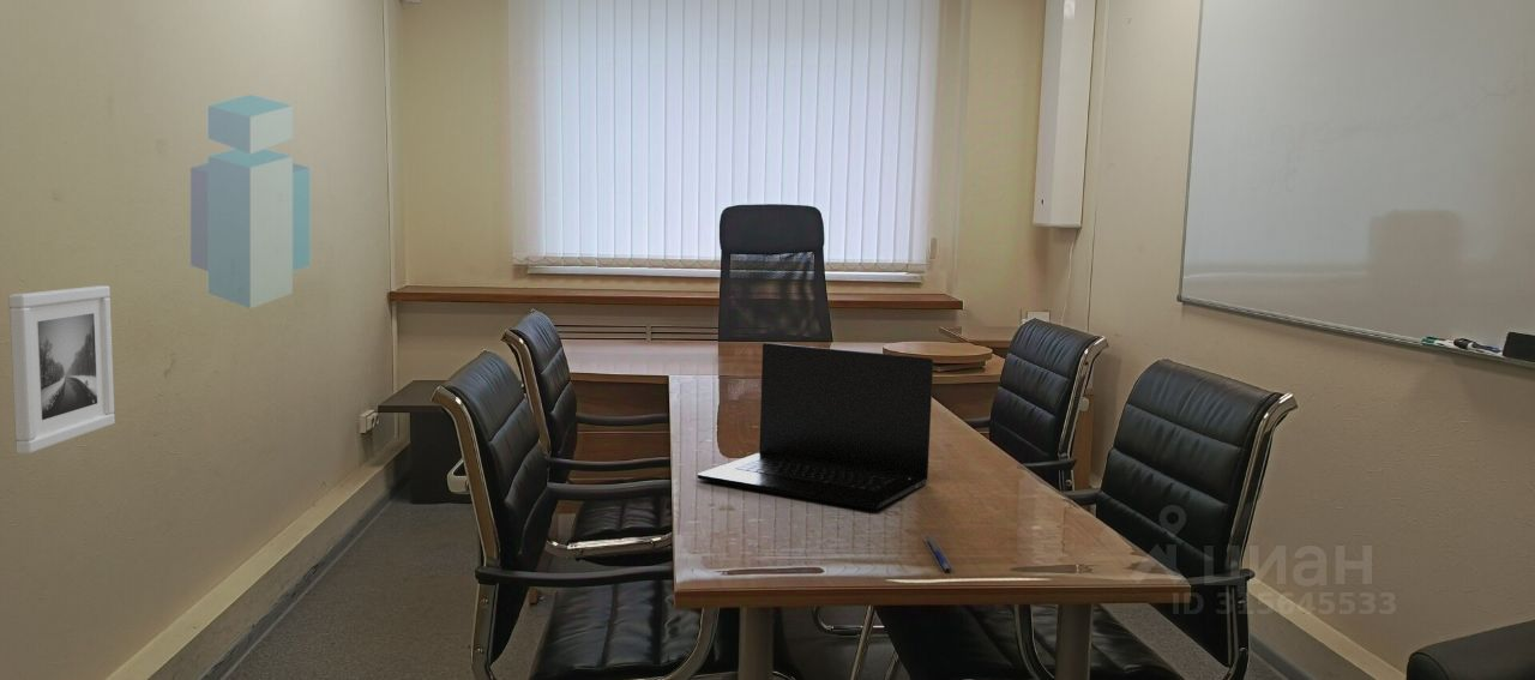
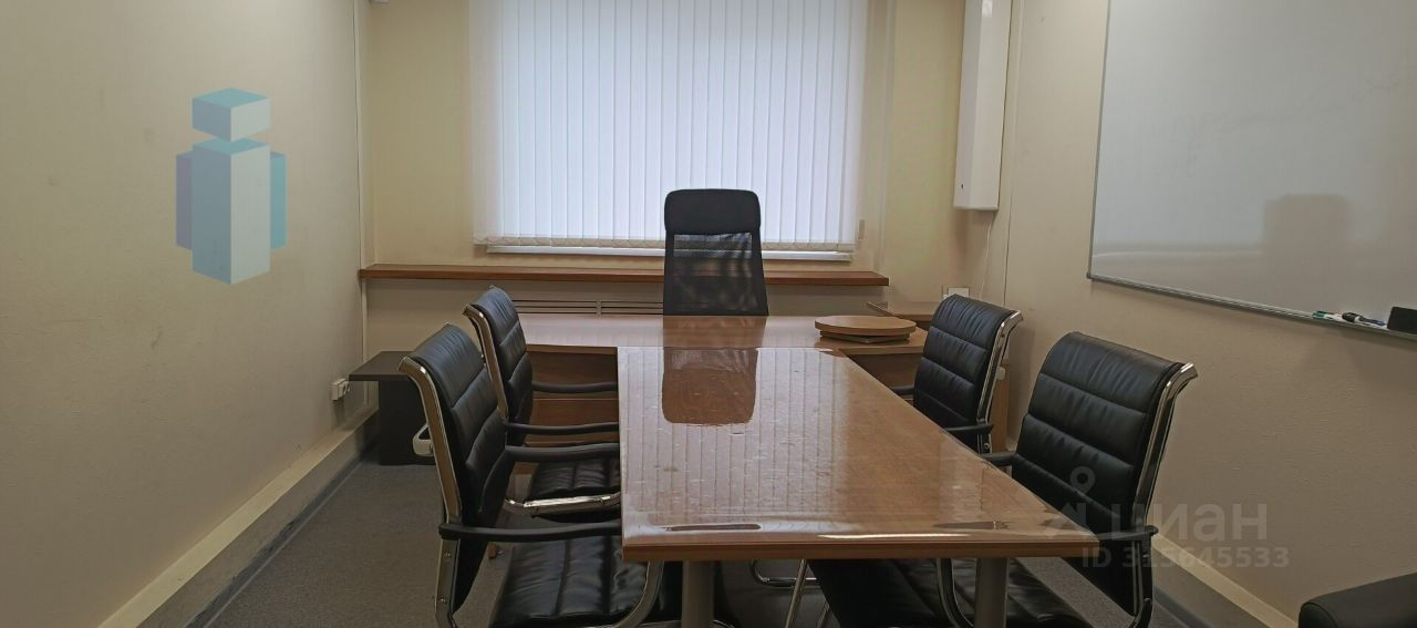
- laptop [696,342,934,510]
- pen [921,532,956,572]
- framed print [7,284,116,455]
